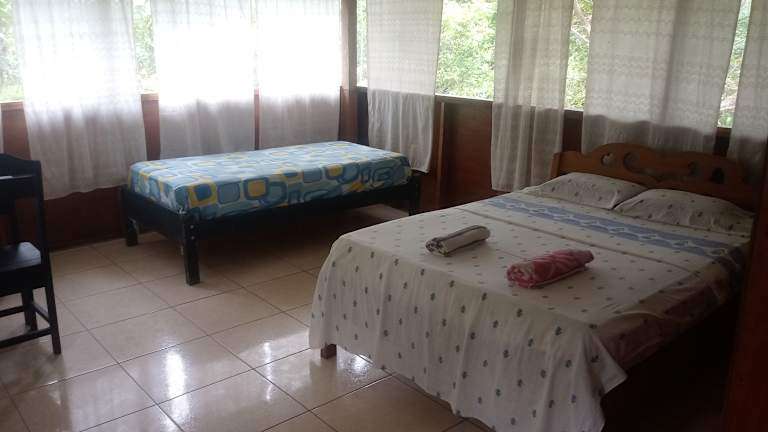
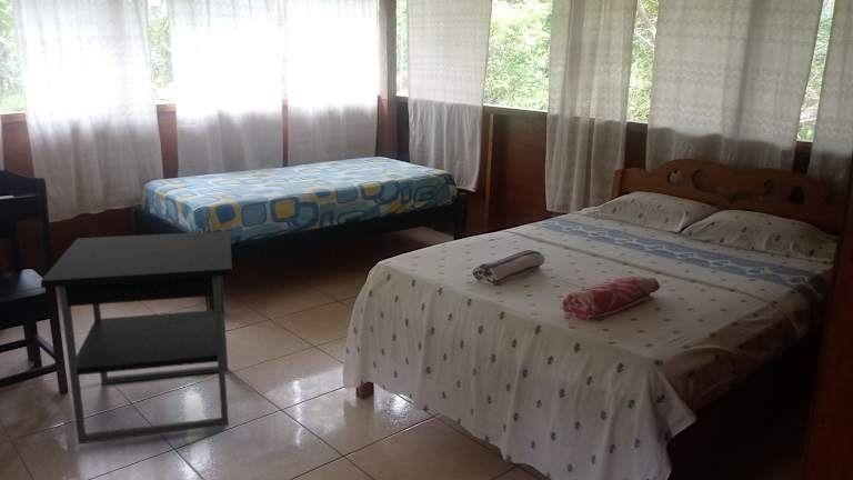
+ nightstand [40,230,233,446]
